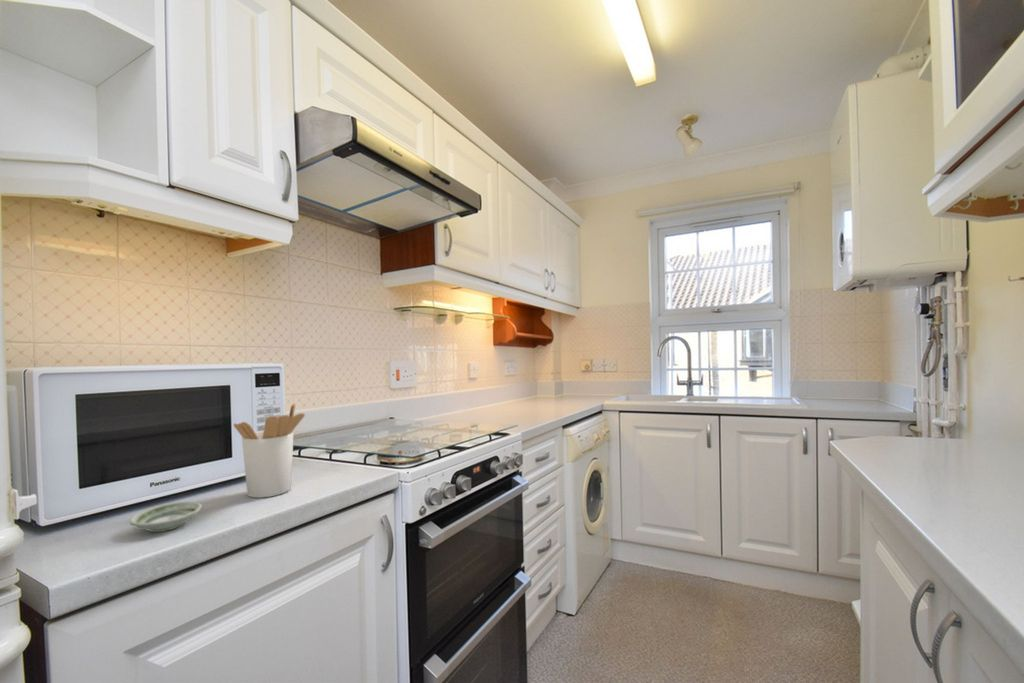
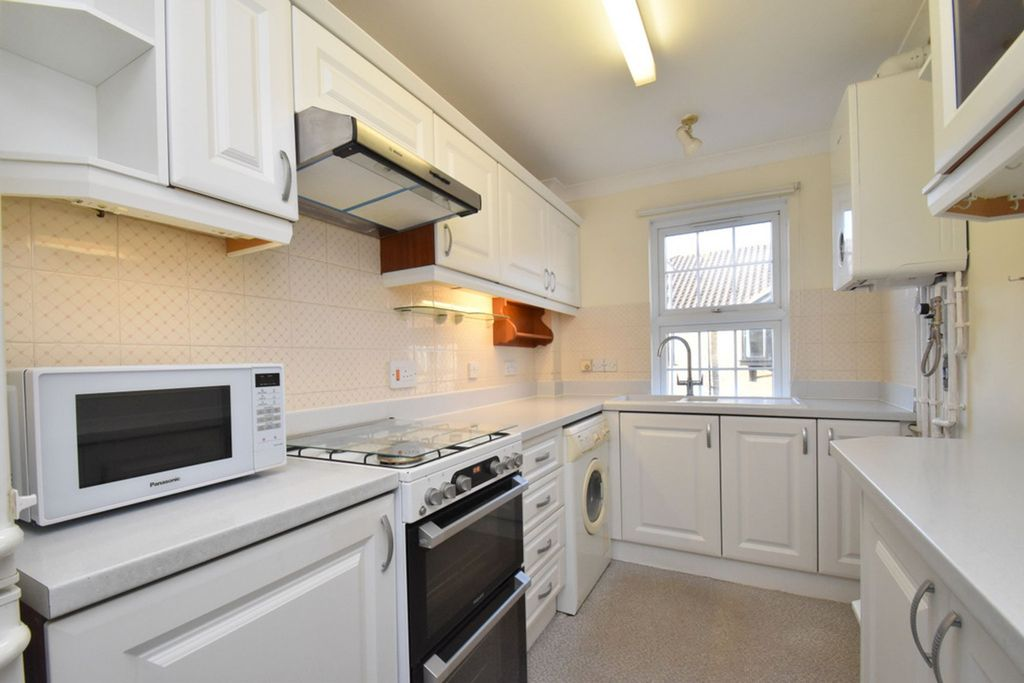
- utensil holder [233,402,306,499]
- saucer [129,500,203,533]
